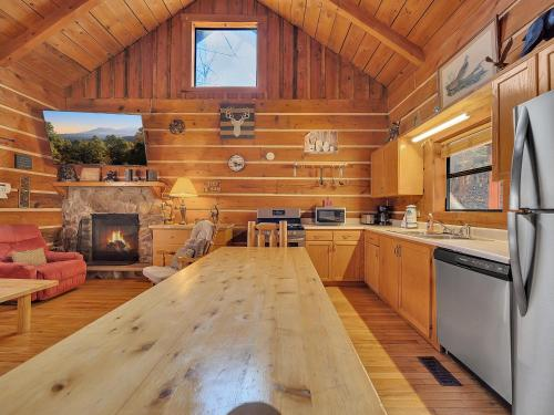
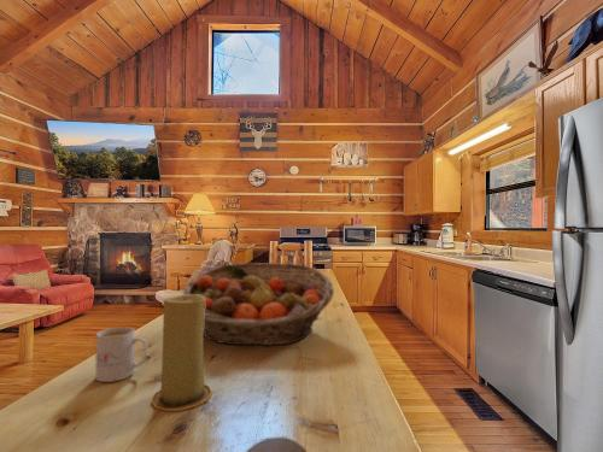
+ candle [150,294,213,412]
+ mug [94,325,148,383]
+ fruit basket [181,262,335,346]
